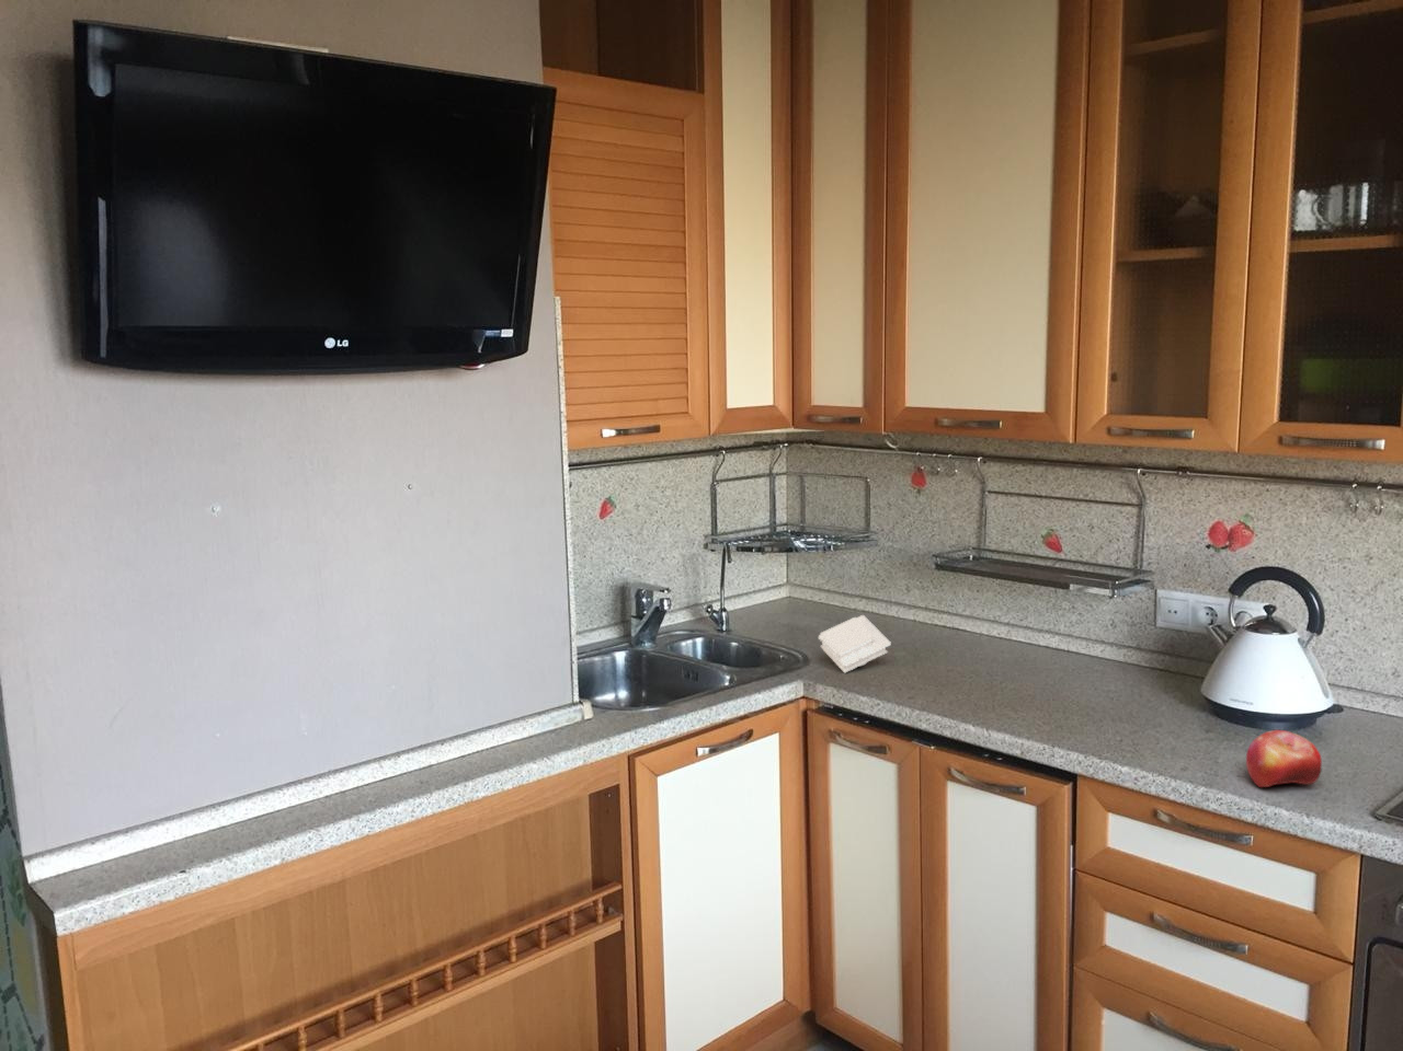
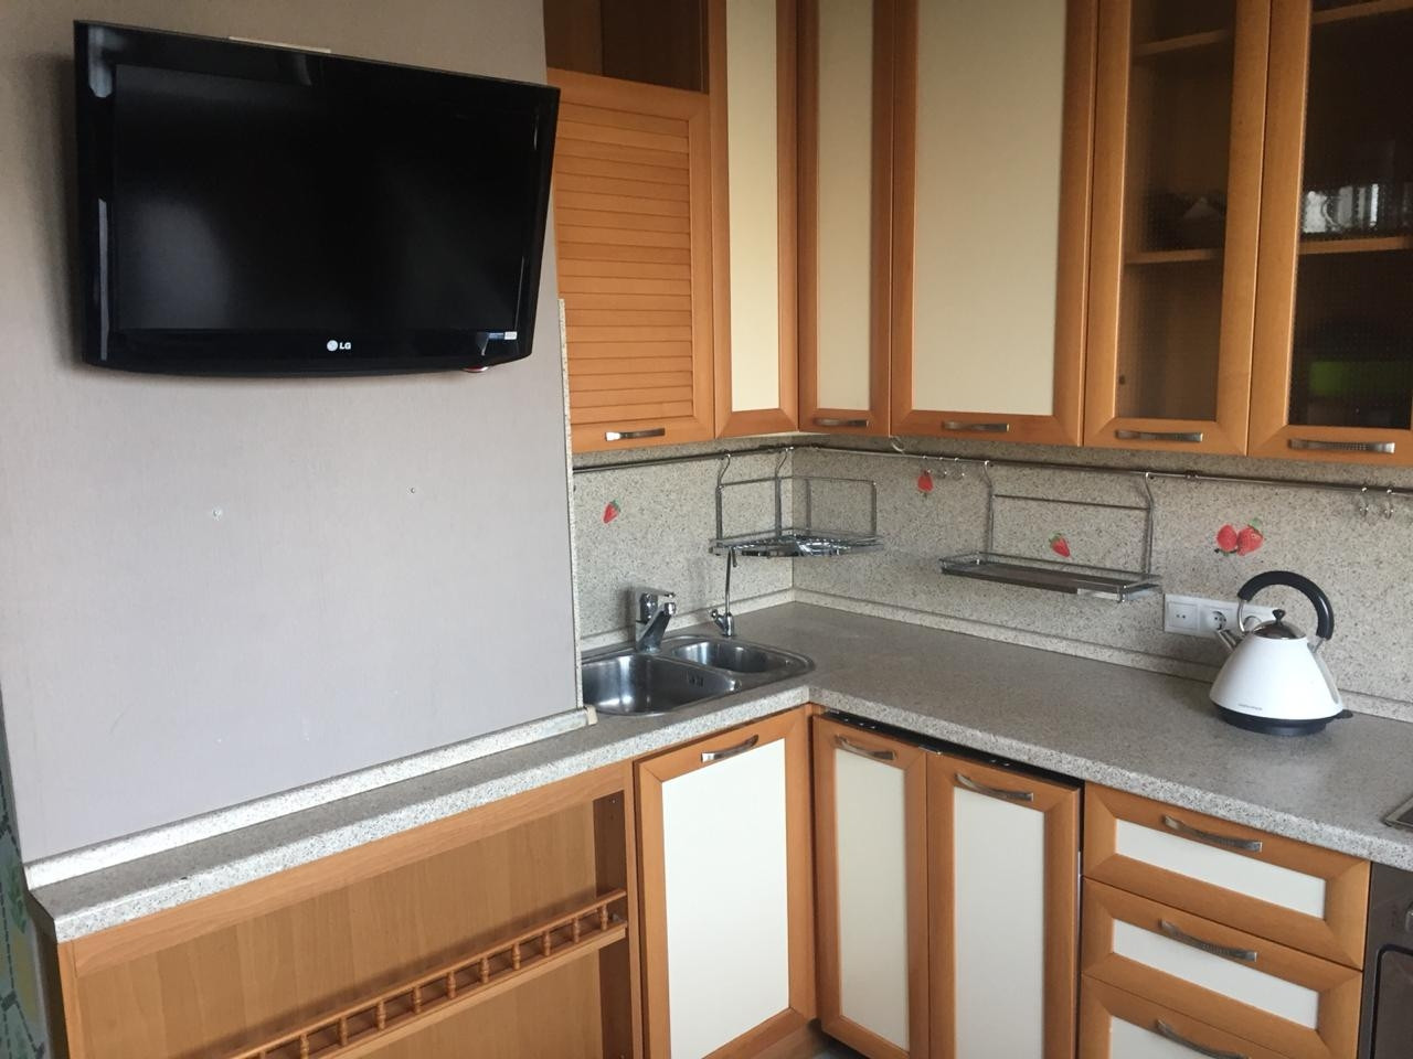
- sponge [817,614,893,675]
- fruit [1245,729,1323,788]
